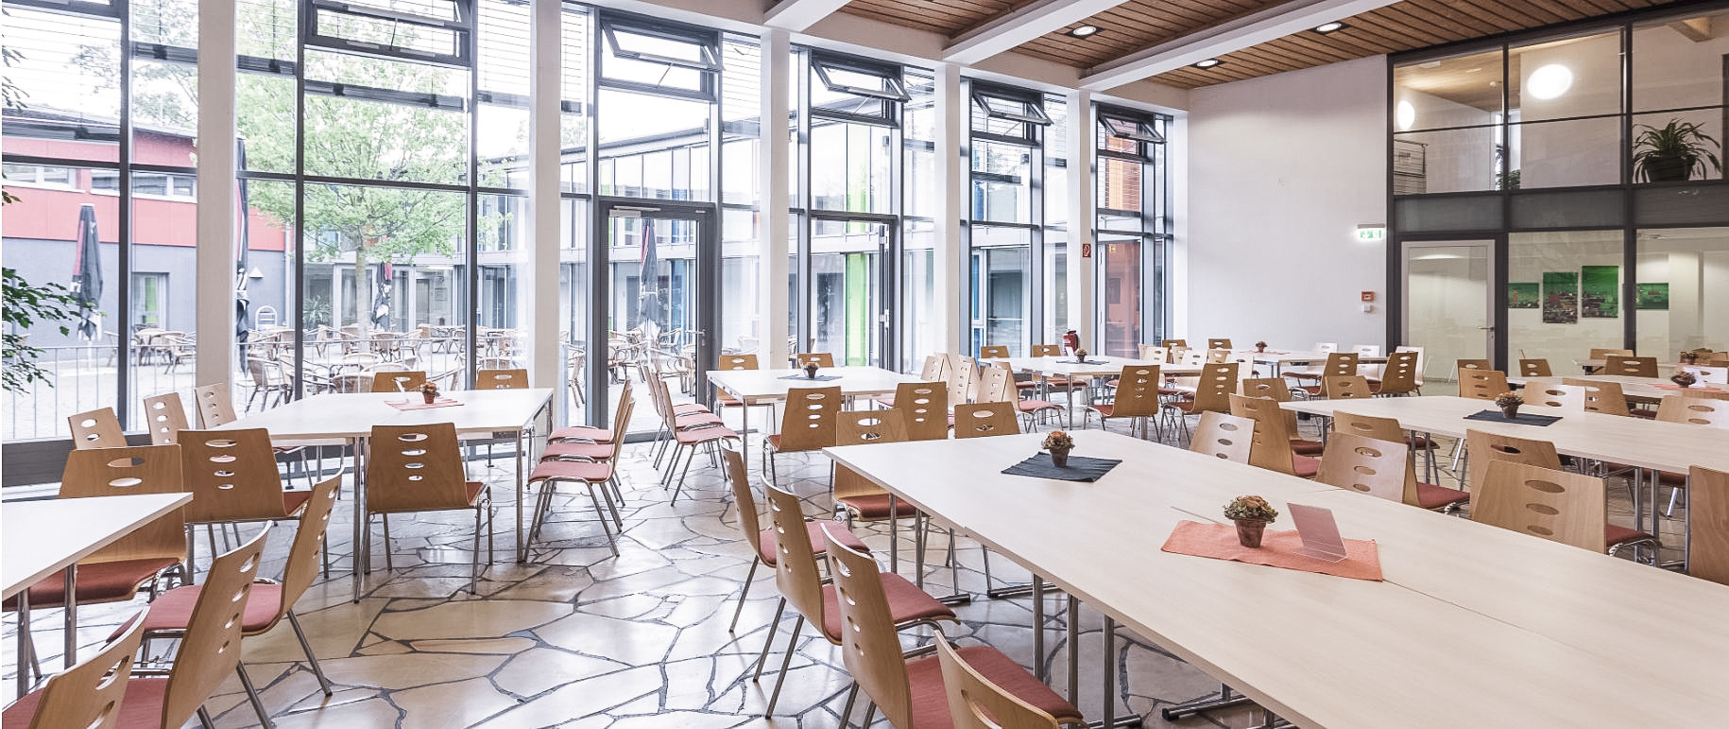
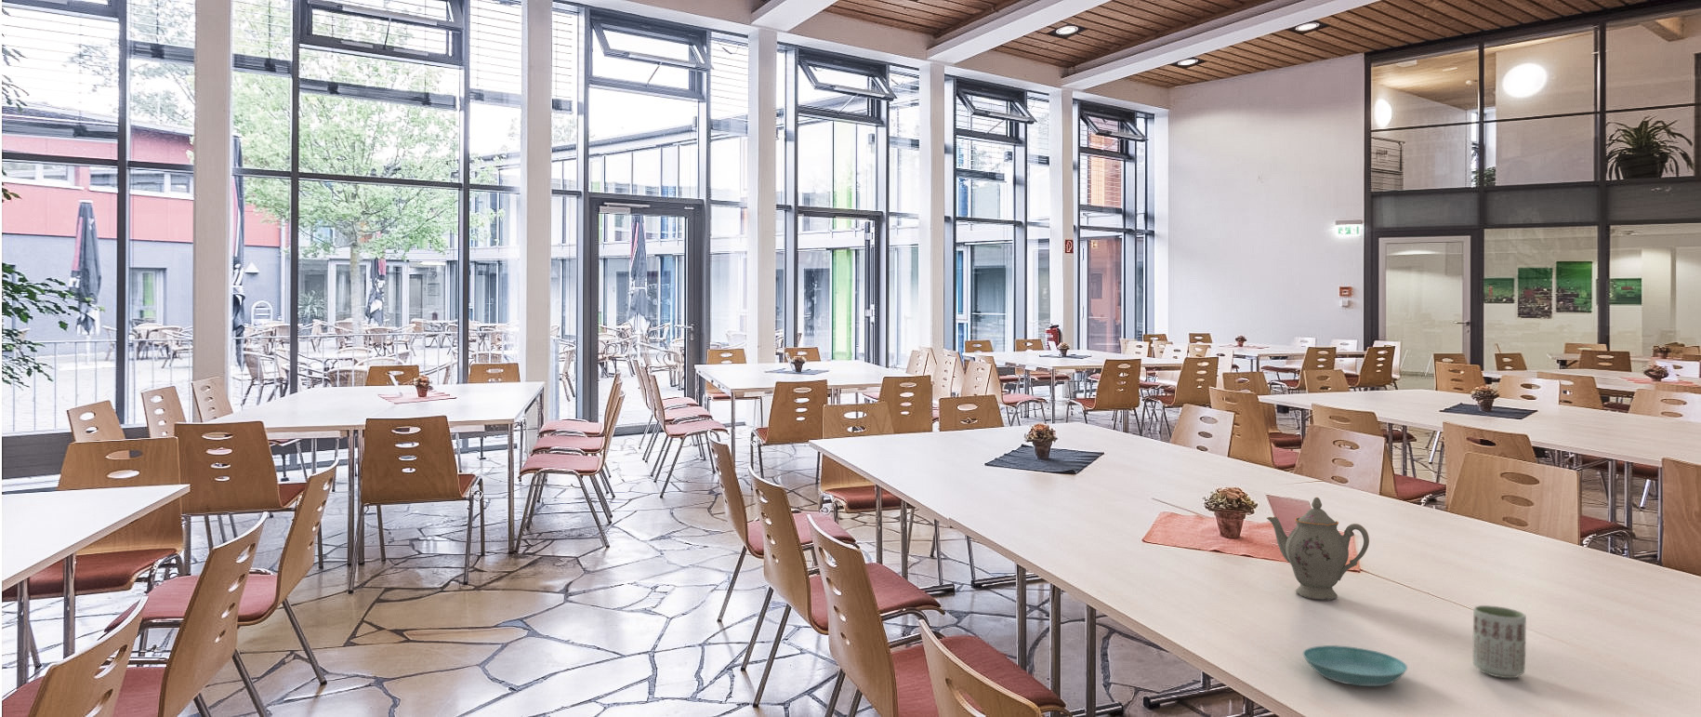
+ cup [1472,604,1527,679]
+ chinaware [1266,497,1370,601]
+ saucer [1302,644,1408,688]
